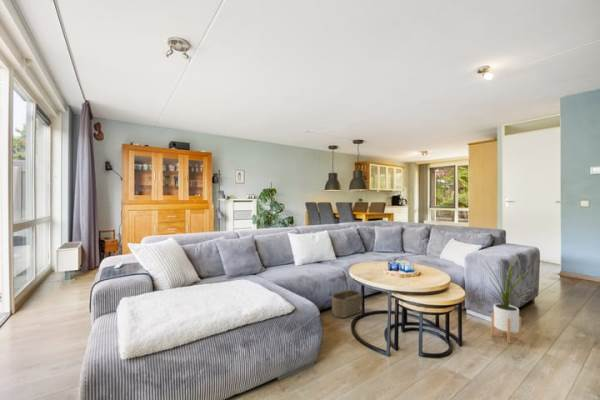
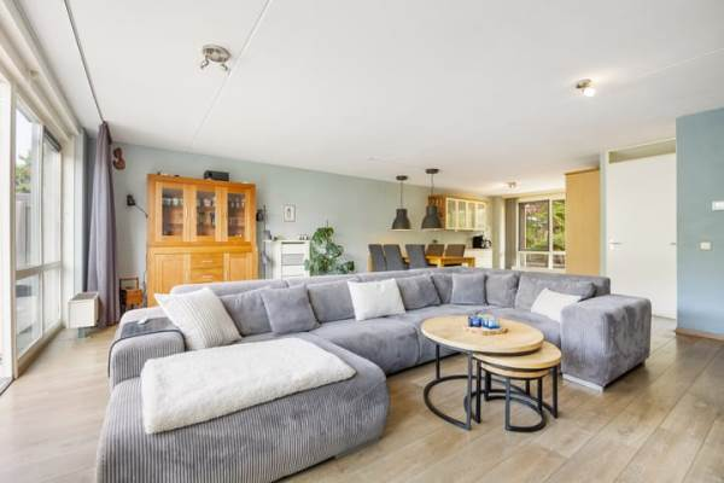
- house plant [479,256,534,345]
- wicker basket [330,274,363,319]
